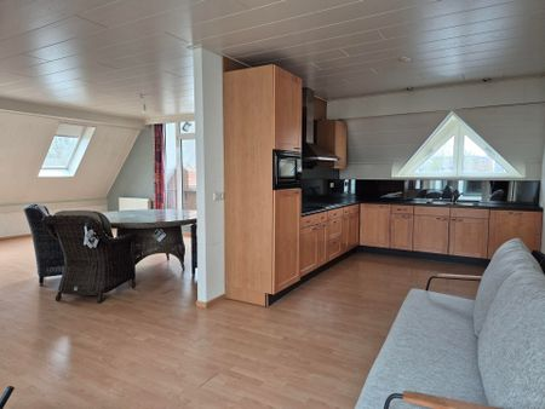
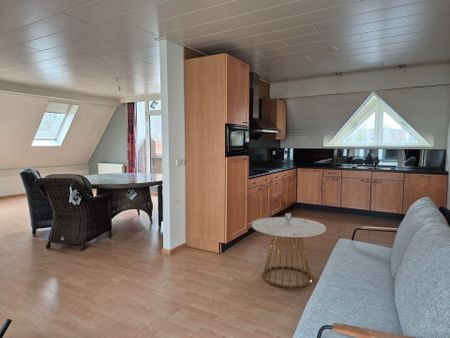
+ side table [251,212,327,289]
